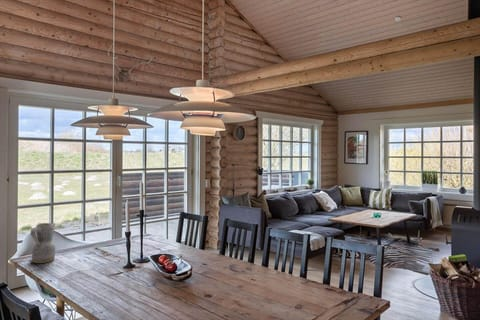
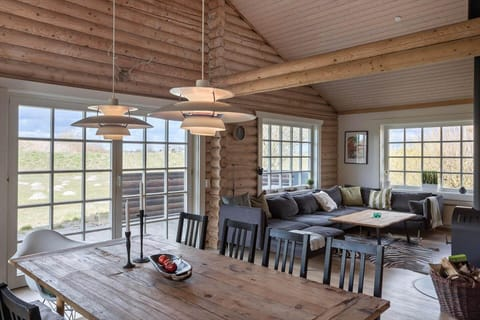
- ceramic pitcher [30,222,56,264]
